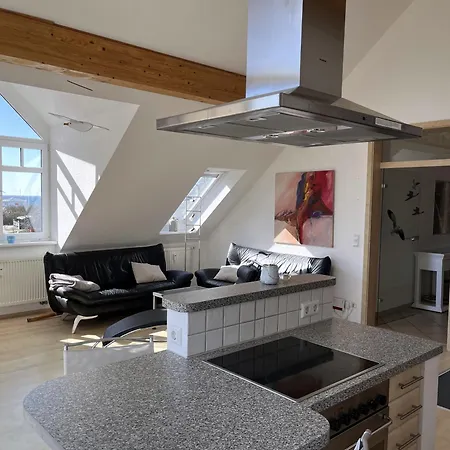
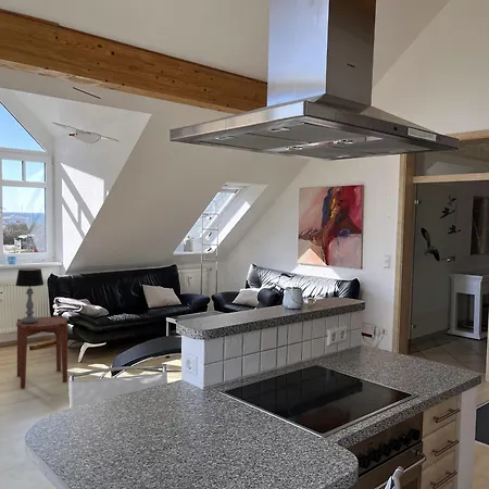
+ side table [15,315,68,389]
+ table lamp [14,267,45,324]
